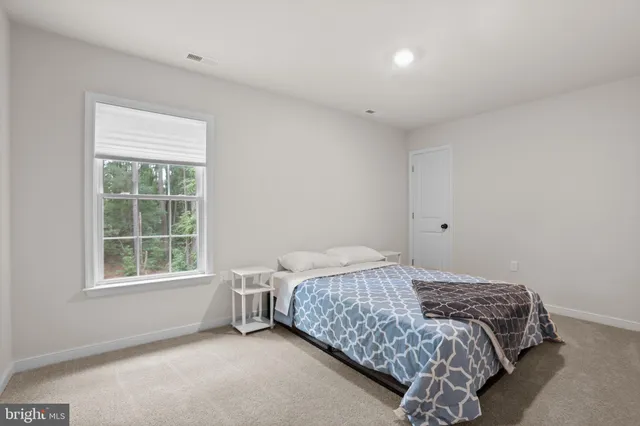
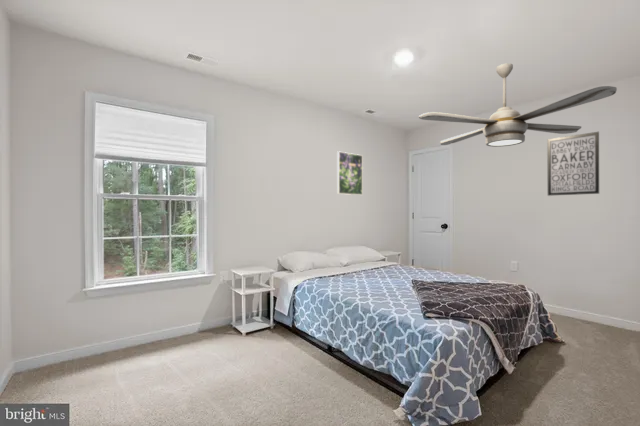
+ ceiling fan [418,62,618,148]
+ wall art [546,131,600,197]
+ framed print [336,150,364,196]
